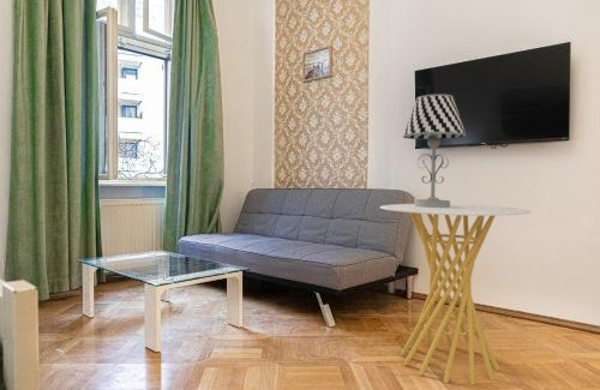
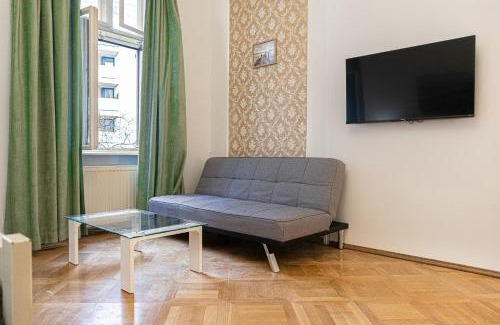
- table lamp [402,94,467,208]
- side table [379,203,533,385]
